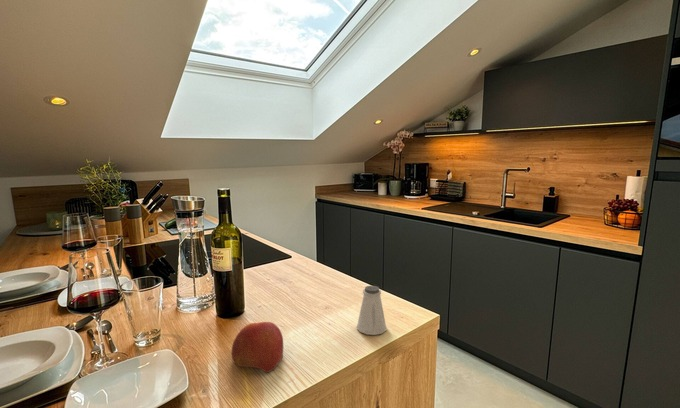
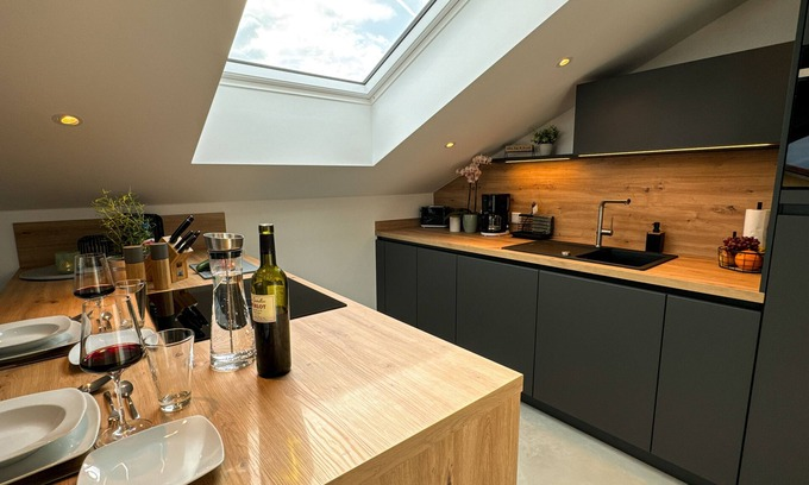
- apple [231,321,284,373]
- saltshaker [356,285,387,336]
